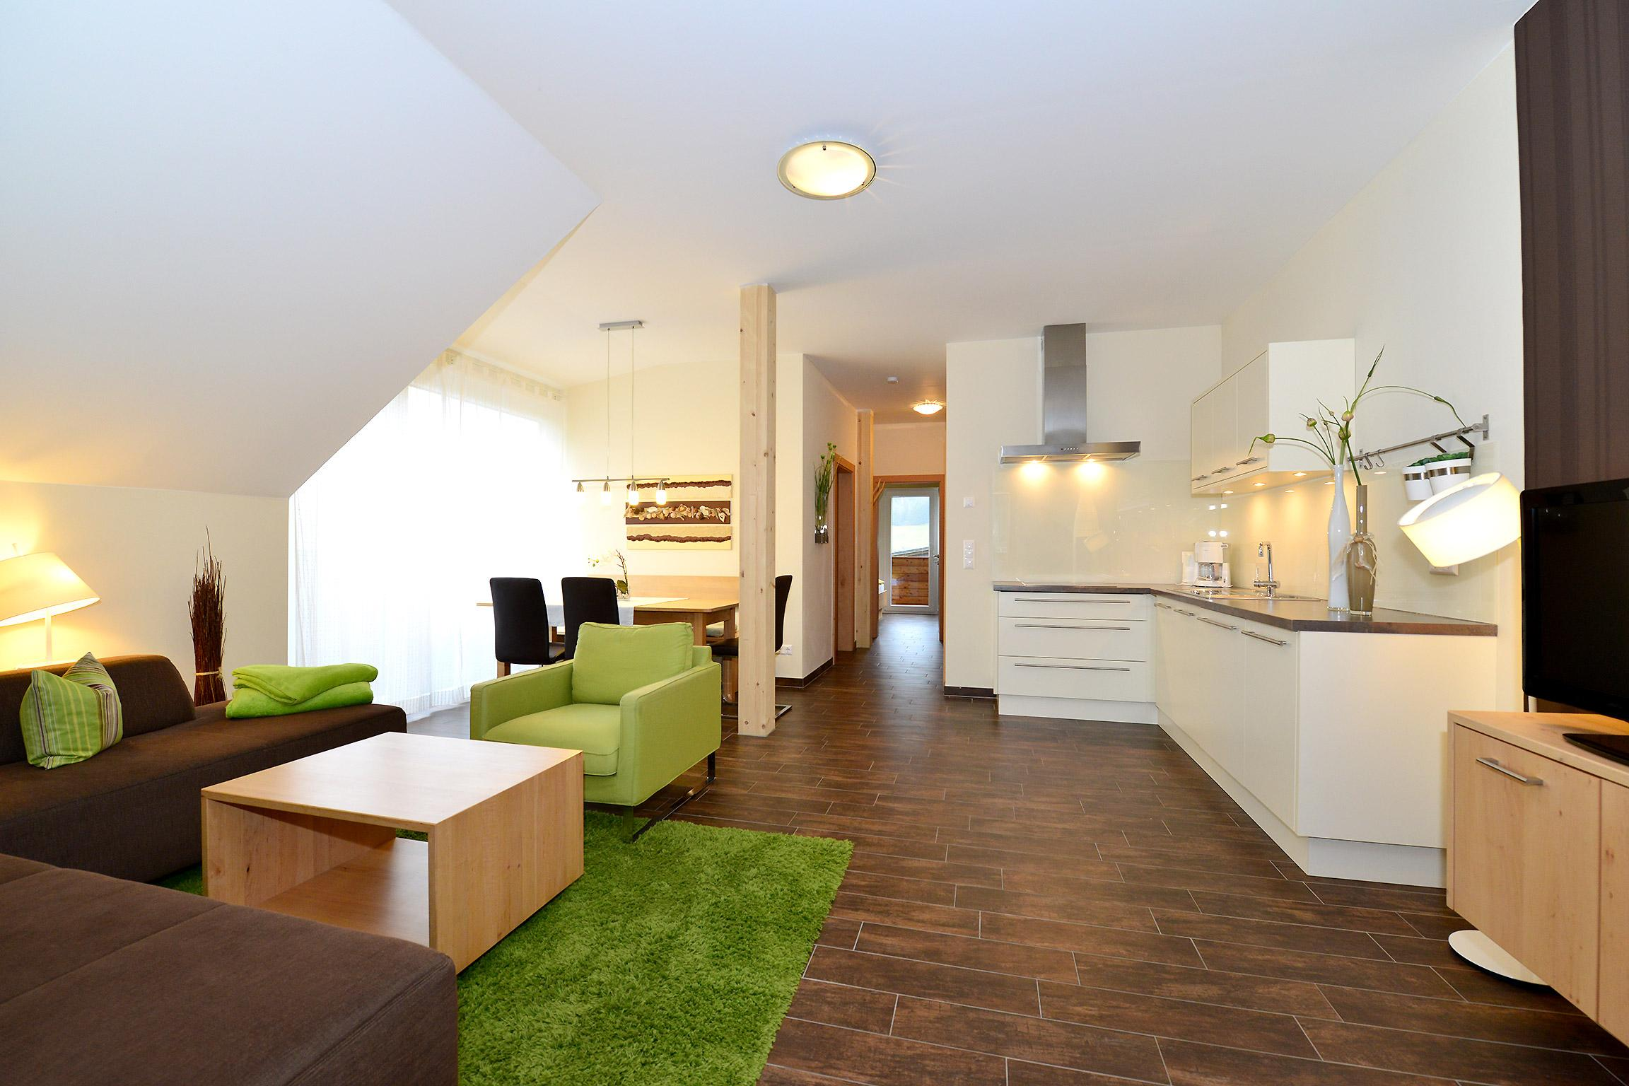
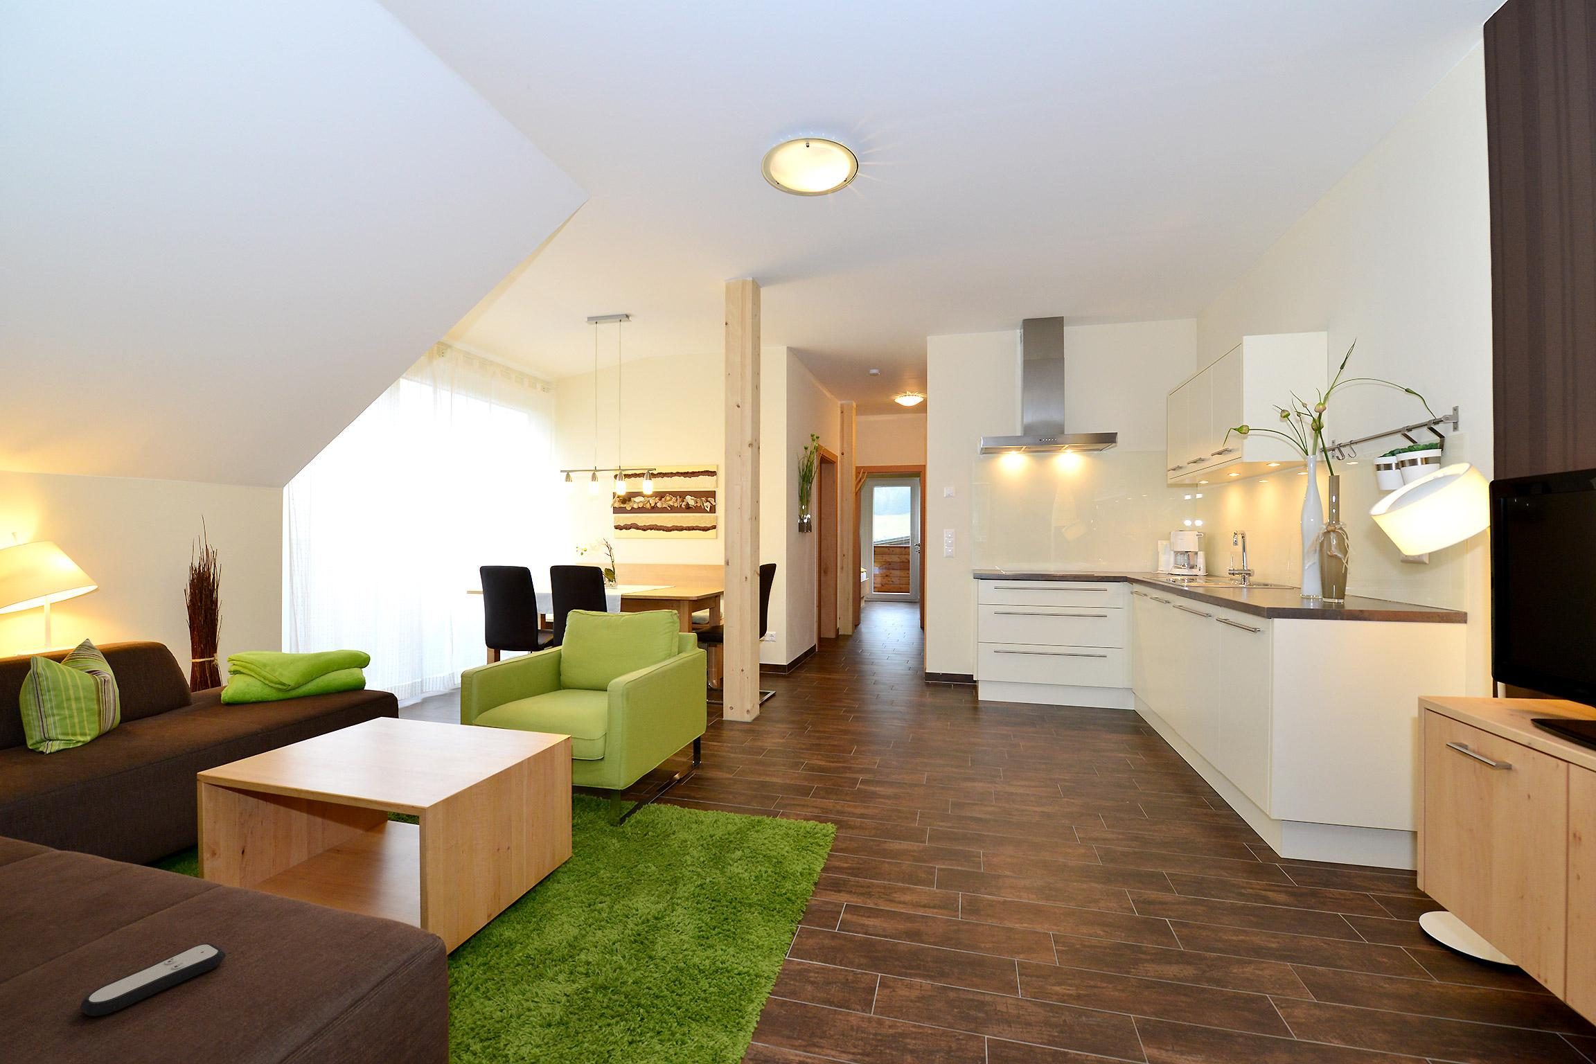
+ remote control [80,943,227,1016]
